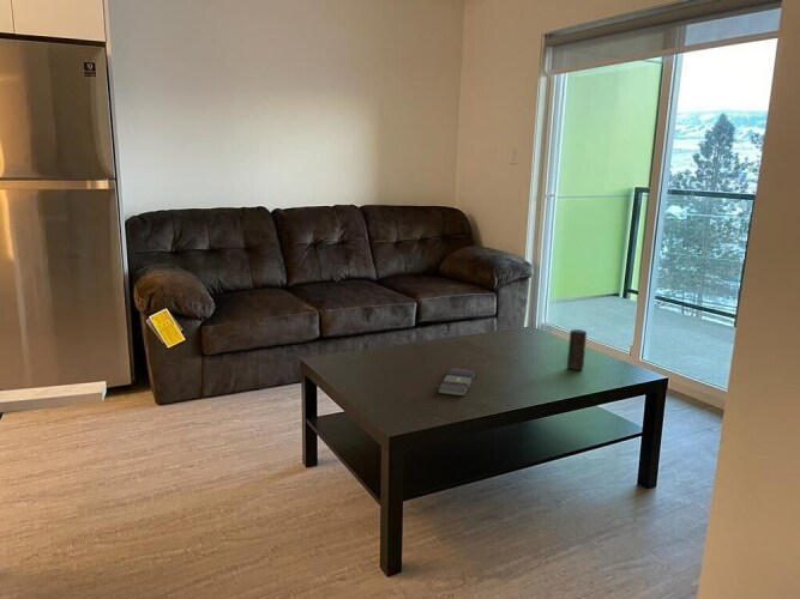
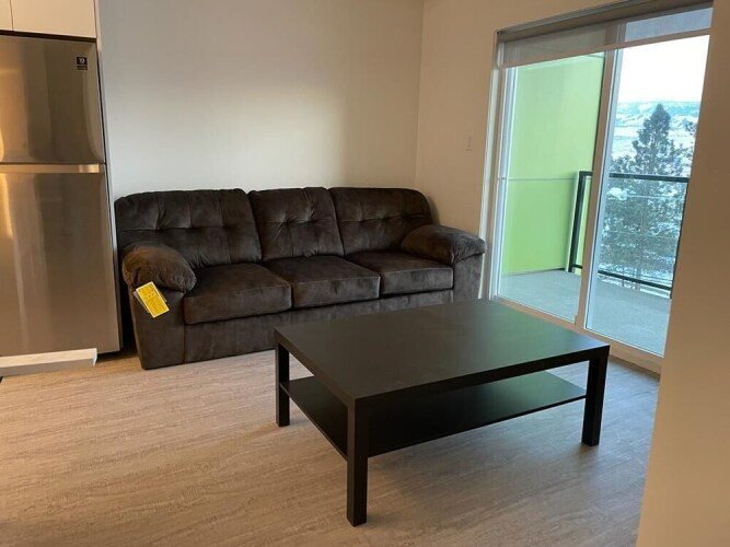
- candle [566,328,588,371]
- book set [437,367,476,397]
